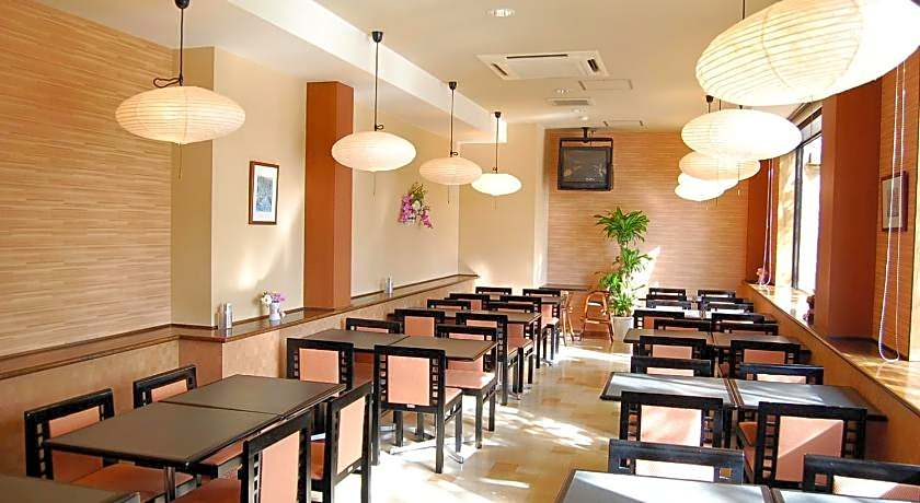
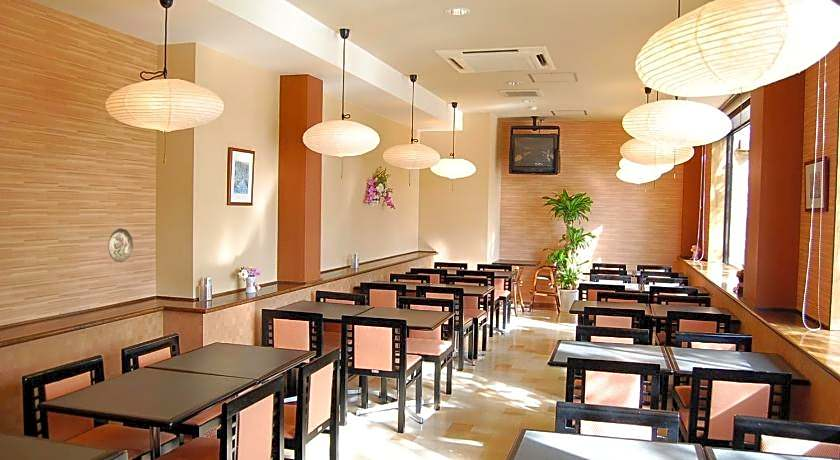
+ decorative plate [107,227,134,263]
